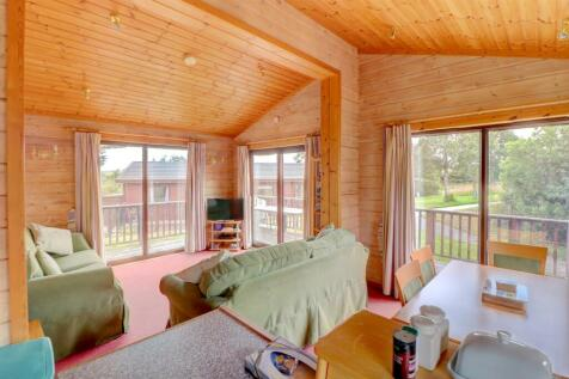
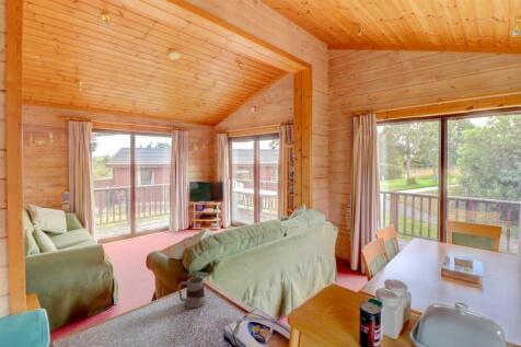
+ mug [177,276,207,309]
